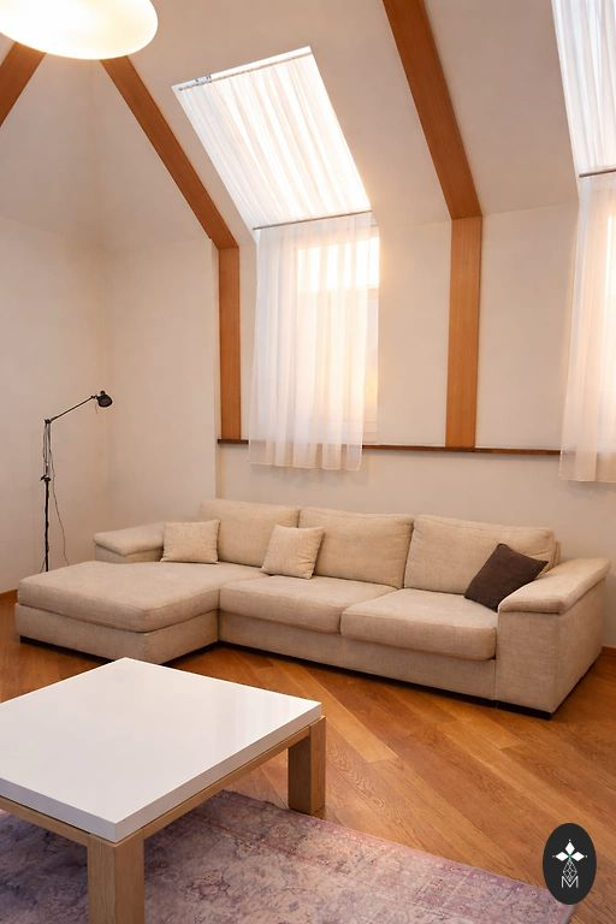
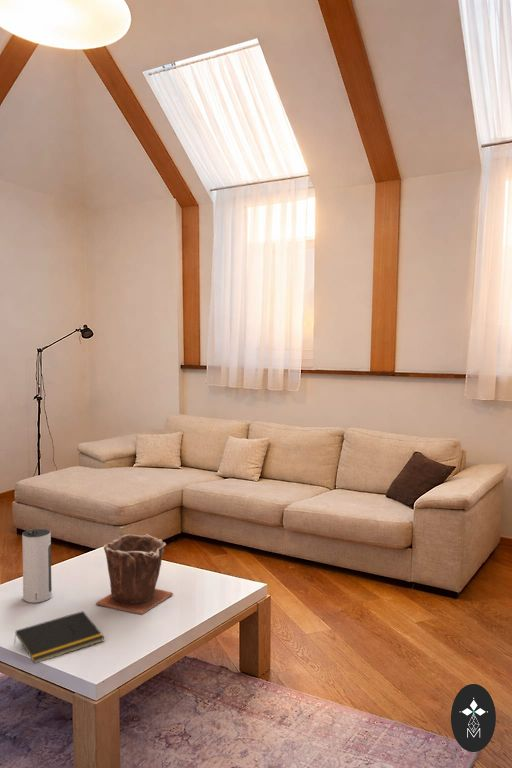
+ plant pot [95,533,174,615]
+ notepad [13,610,106,664]
+ speaker [21,528,53,604]
